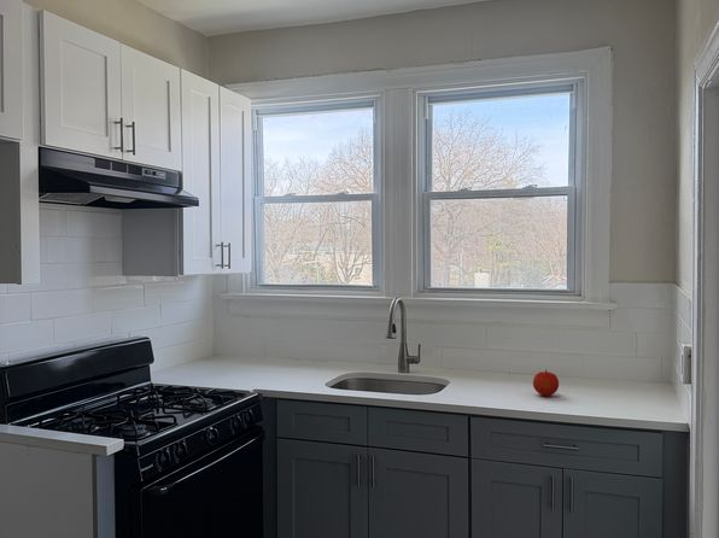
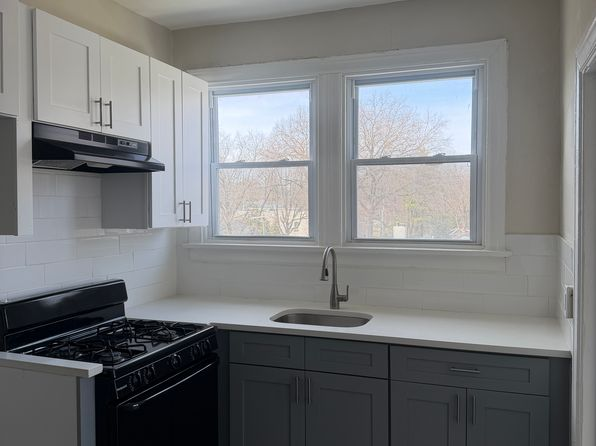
- fruit [532,368,560,397]
